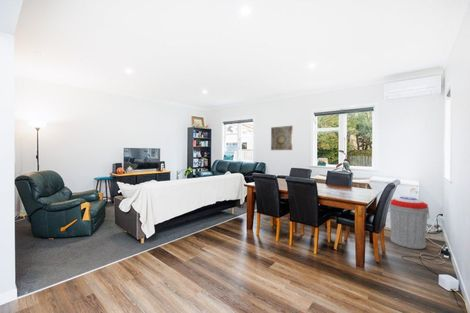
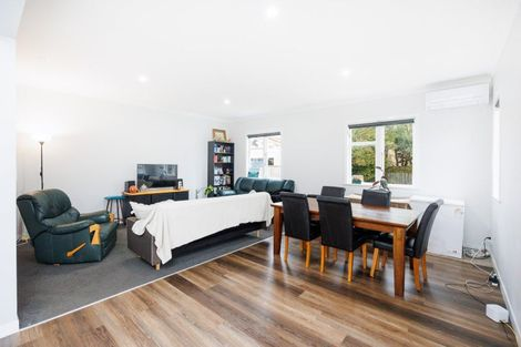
- trash can [387,196,430,250]
- wall art [270,125,294,151]
